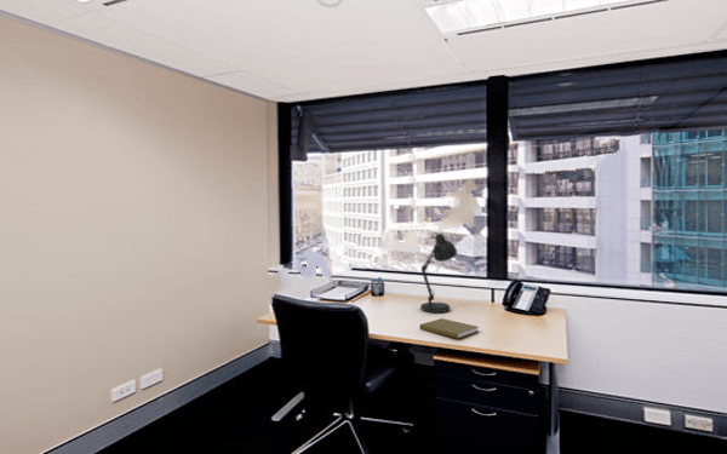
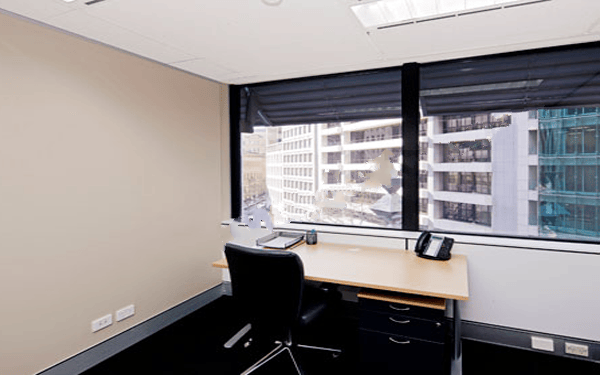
- desk lamp [419,232,458,314]
- book [419,317,480,340]
